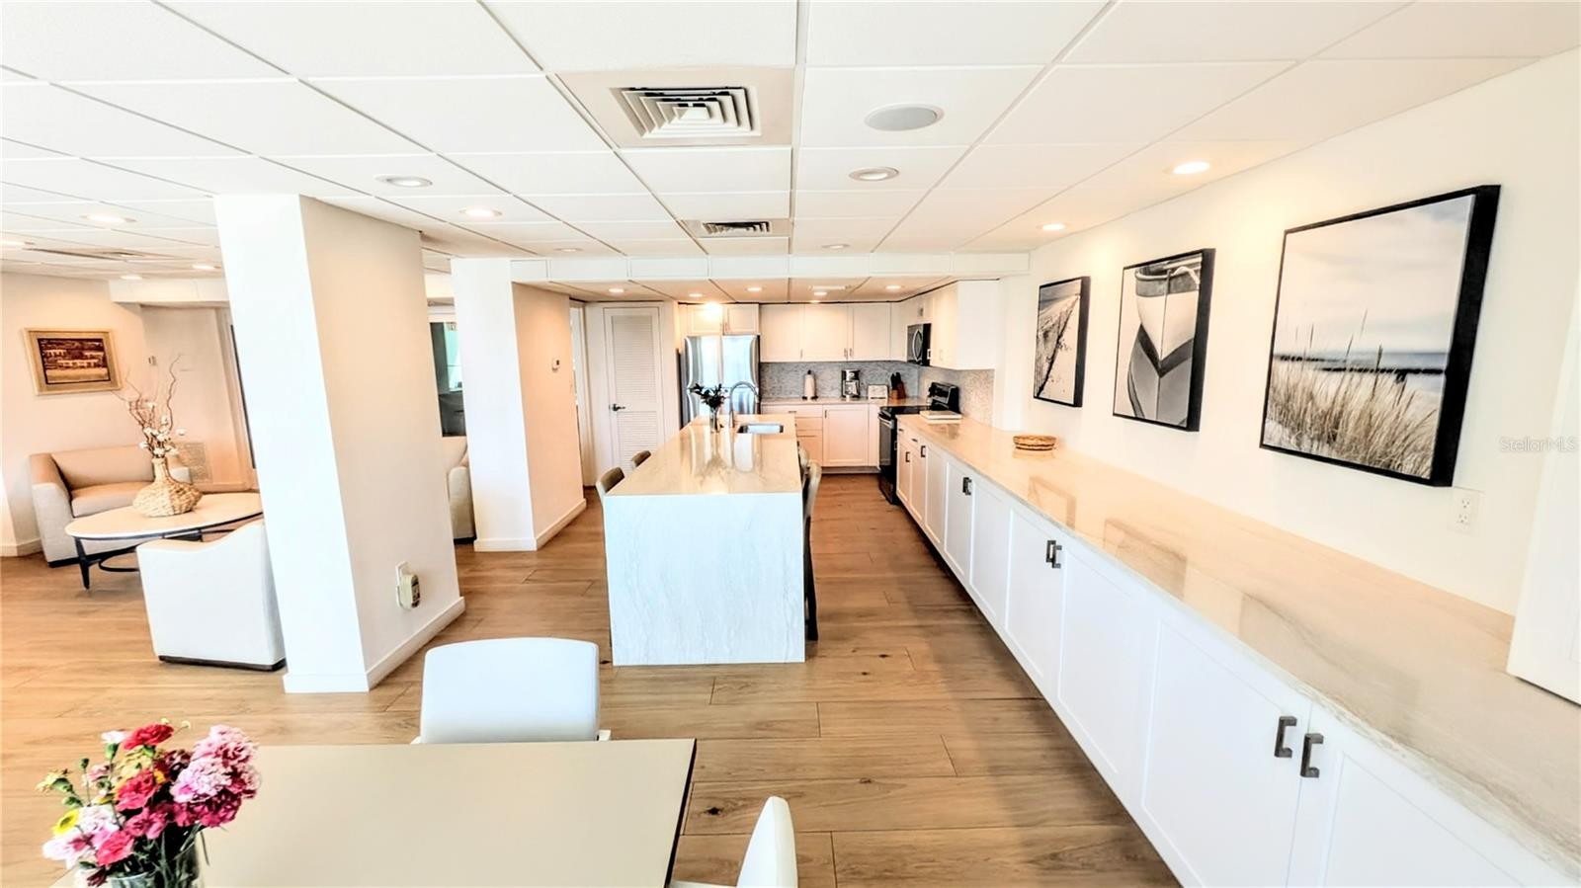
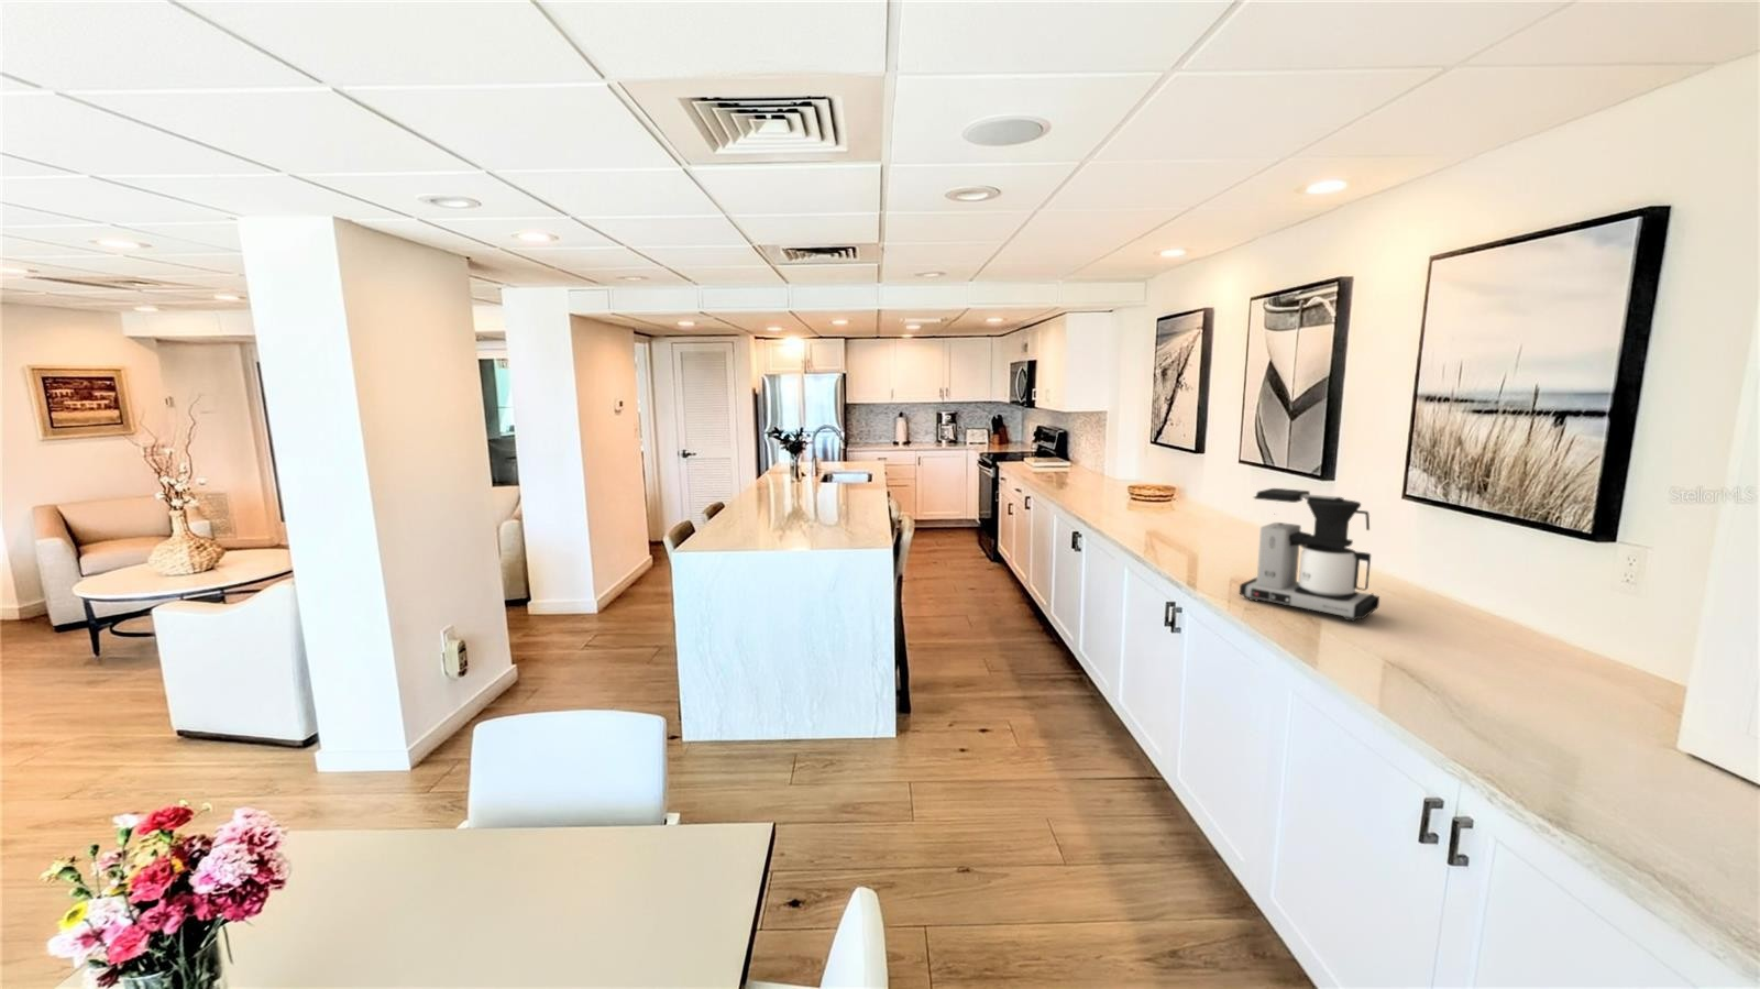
+ coffee maker [1239,487,1380,623]
